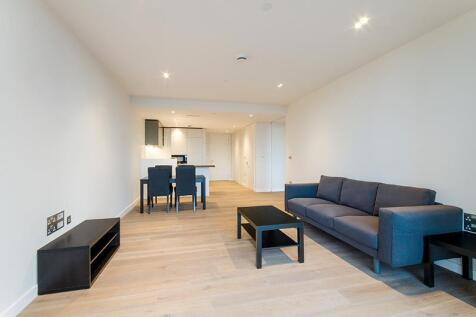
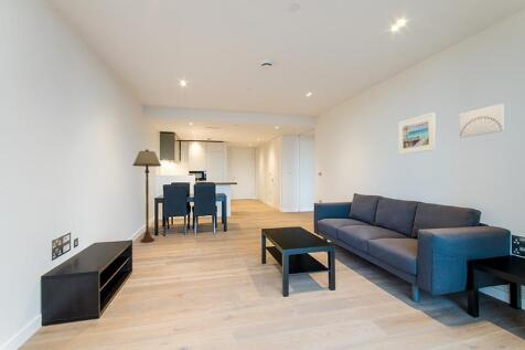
+ wall art [459,103,505,138]
+ floor lamp [132,148,162,244]
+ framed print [397,112,437,156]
